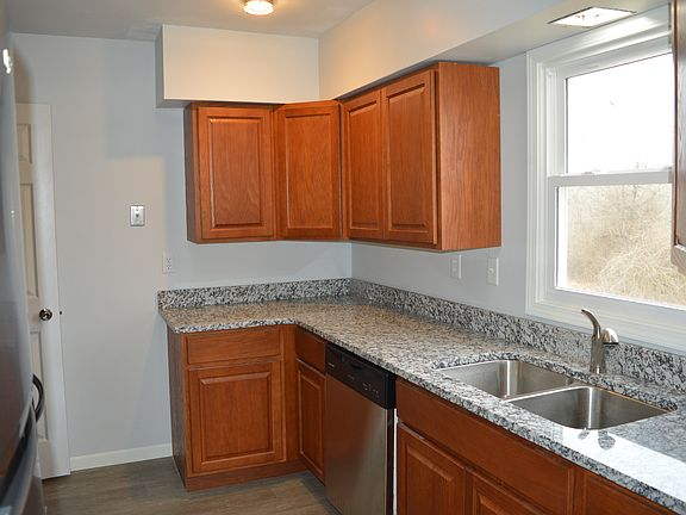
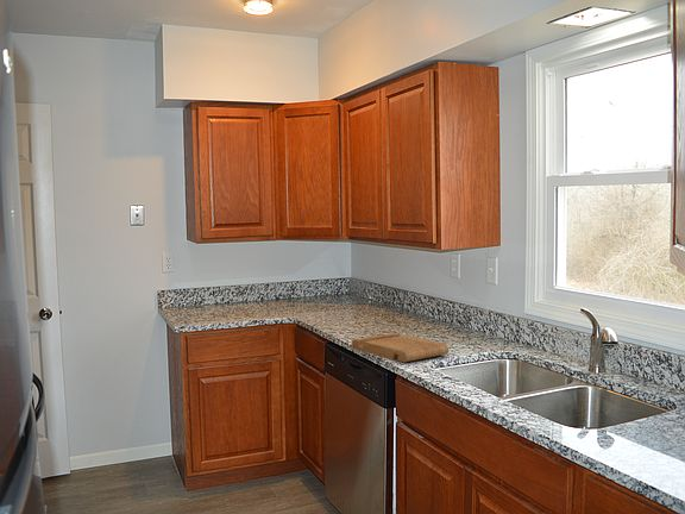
+ cutting board [351,332,451,363]
